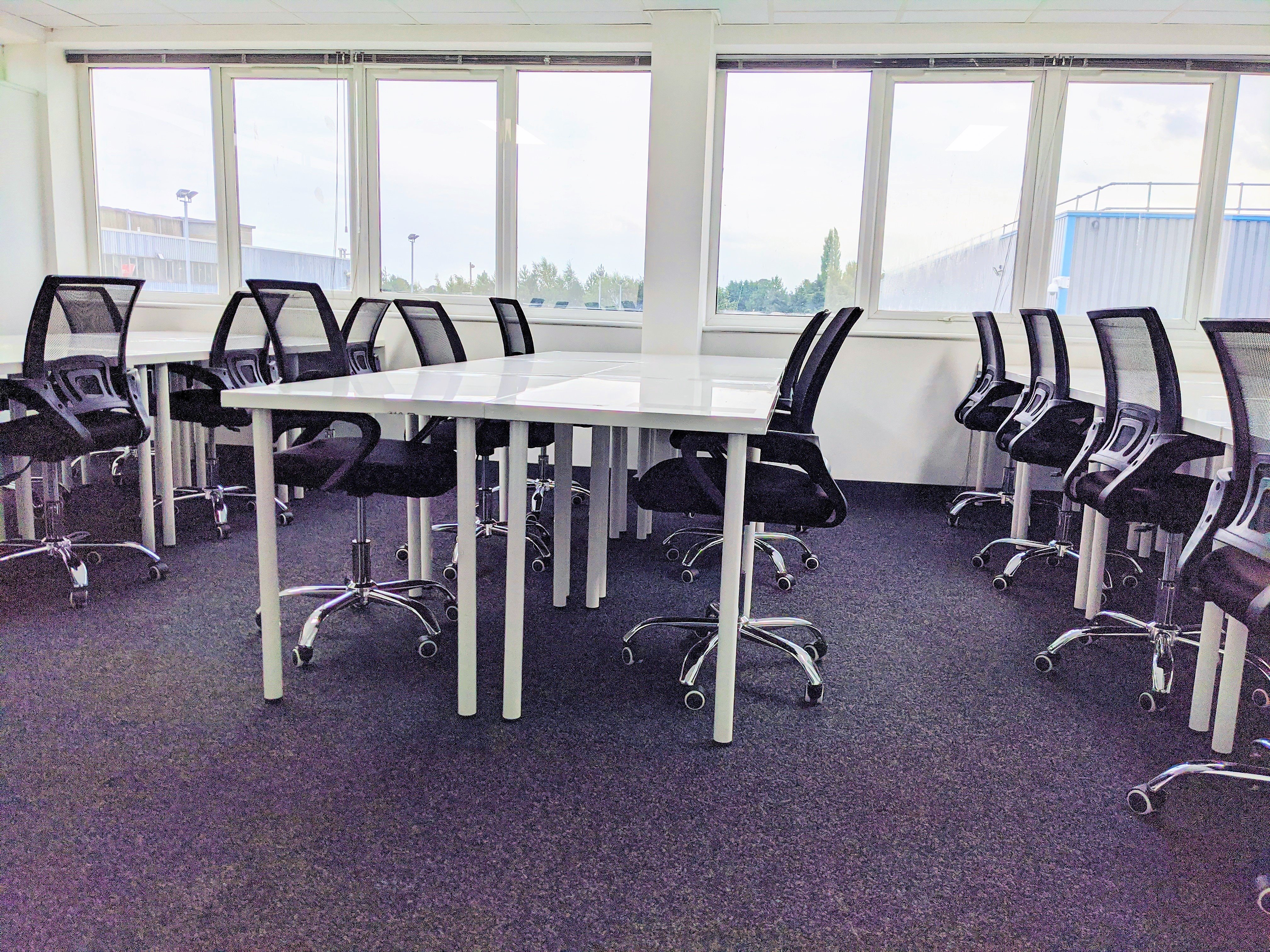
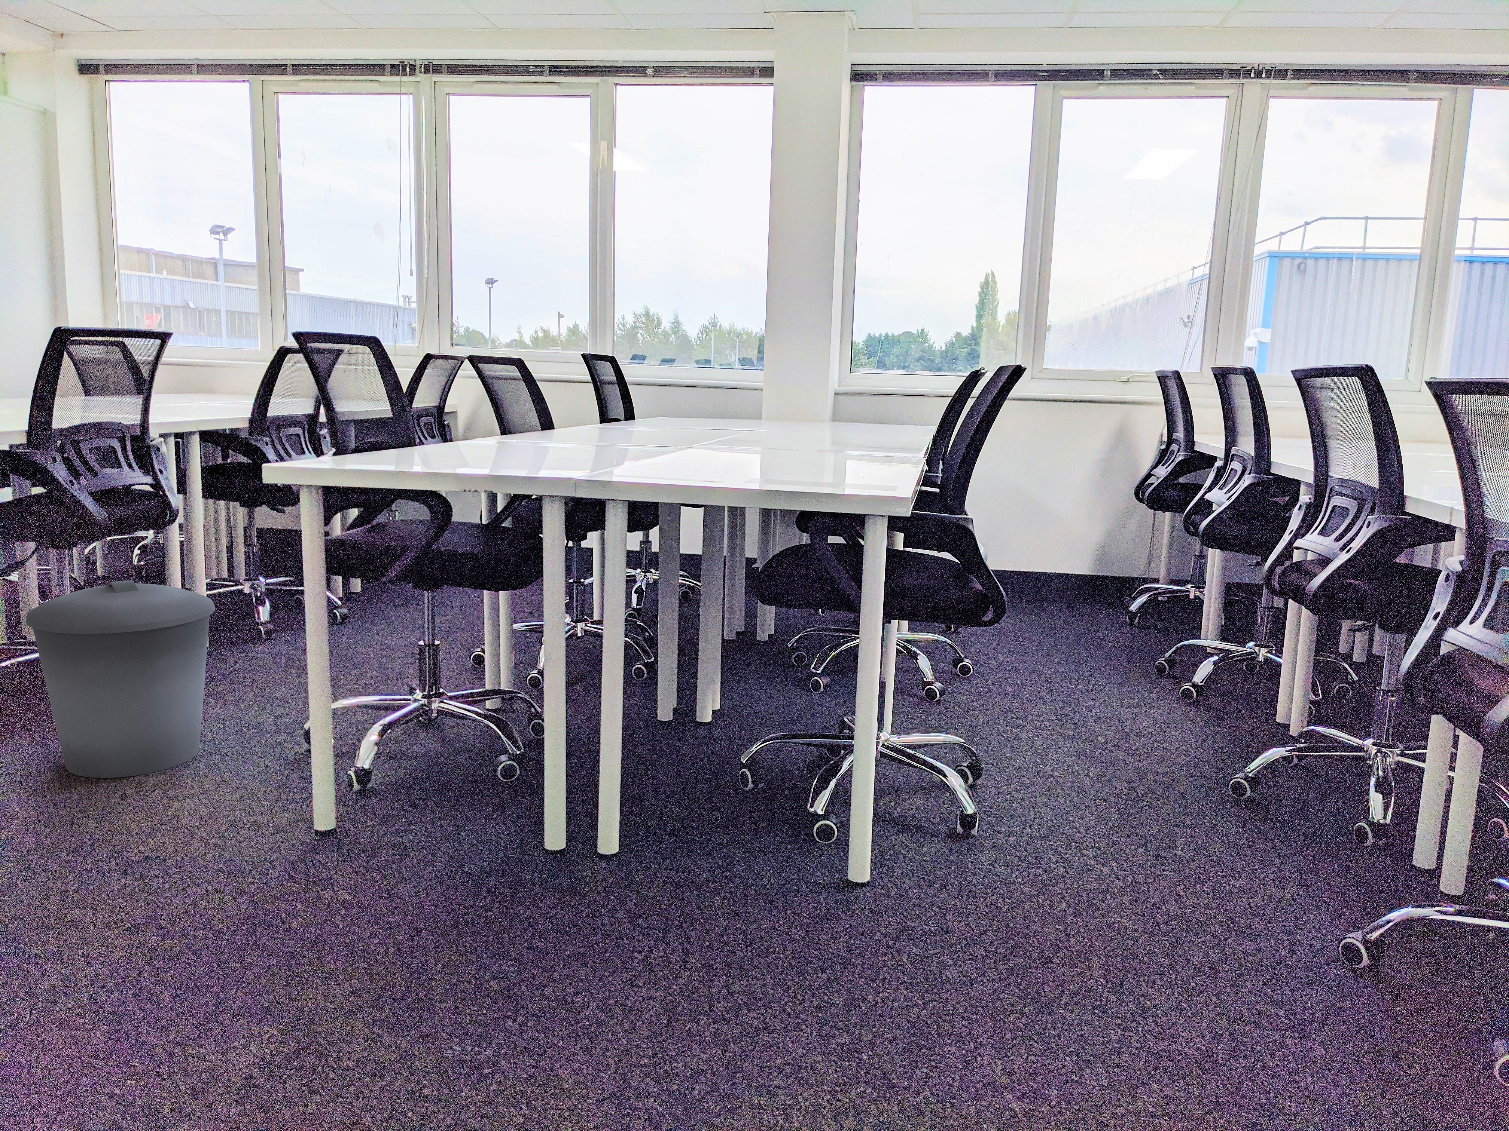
+ trash can [26,580,215,778]
